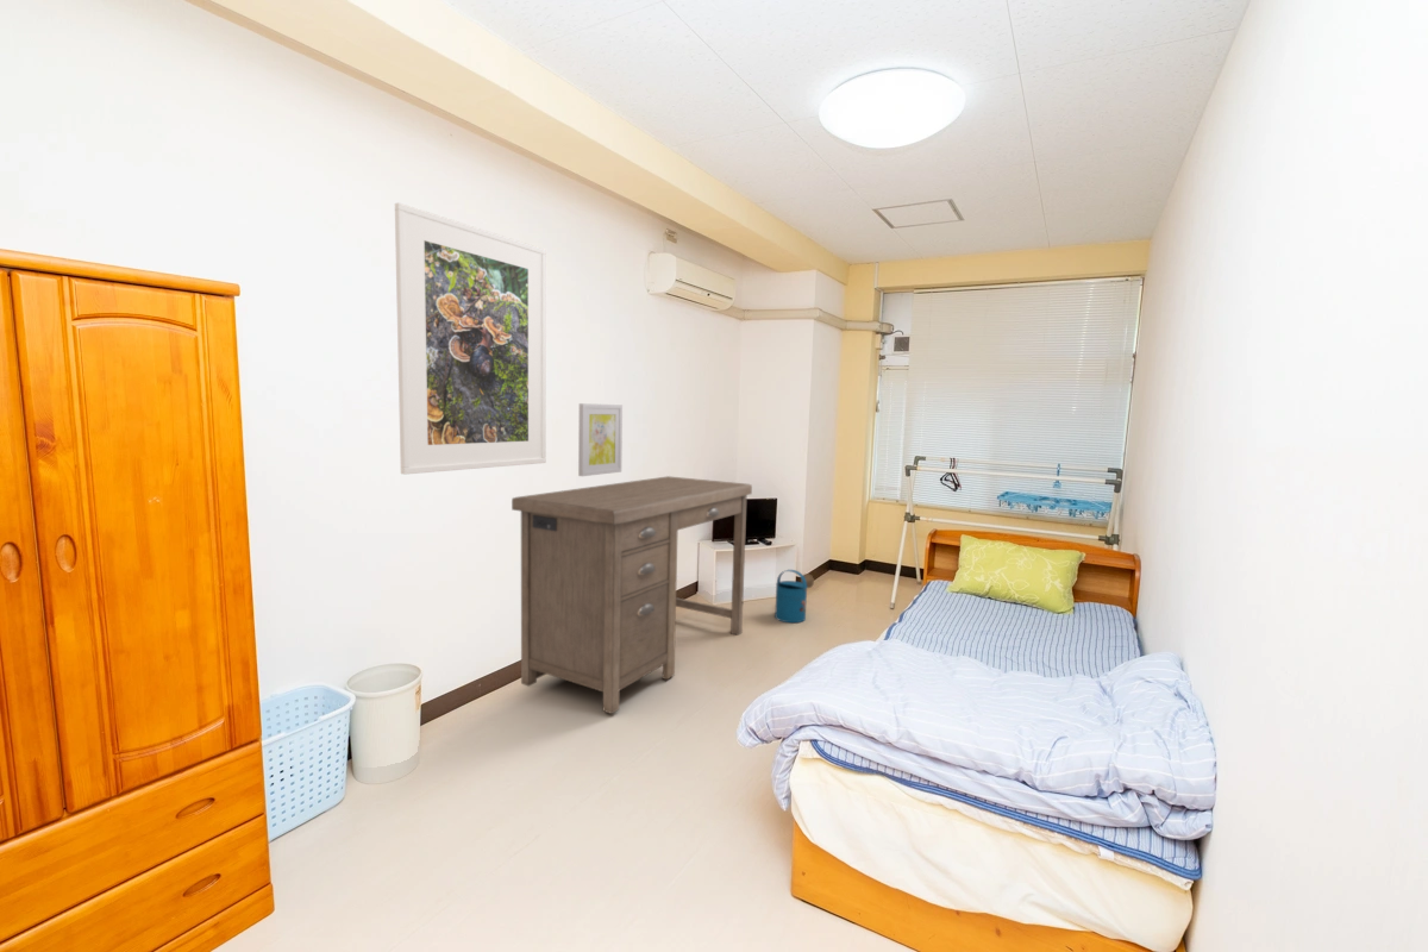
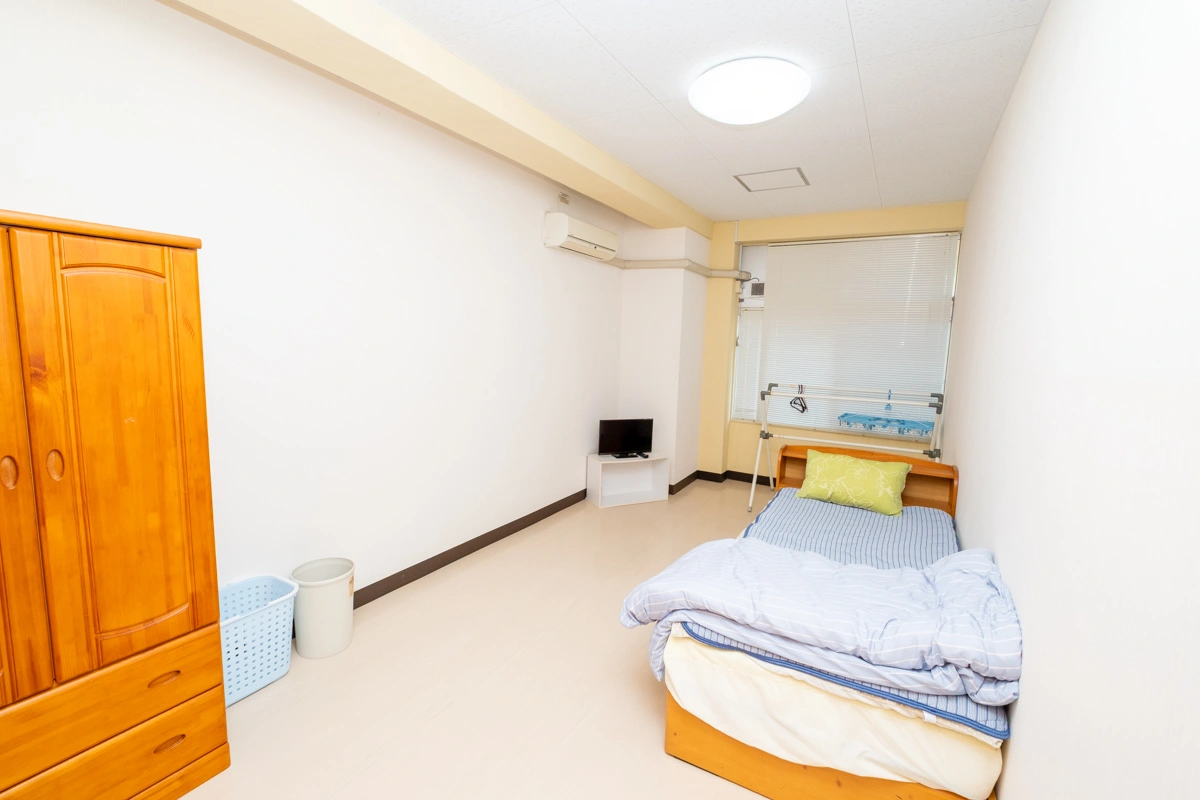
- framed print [394,201,547,476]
- wall art [577,402,624,477]
- watering can [774,569,815,624]
- desk [511,475,753,715]
